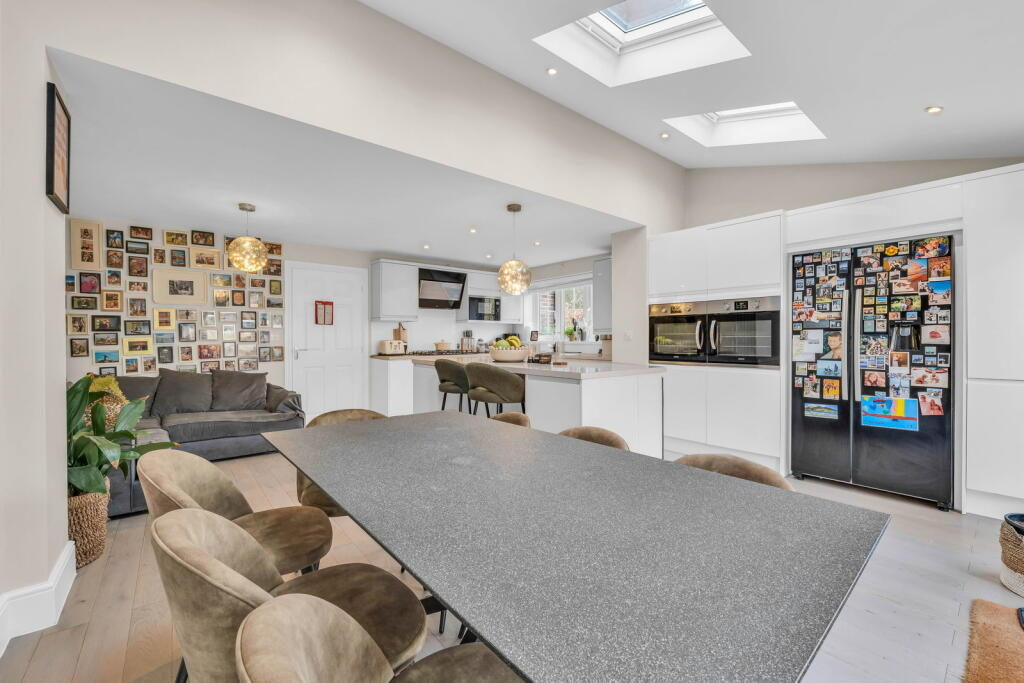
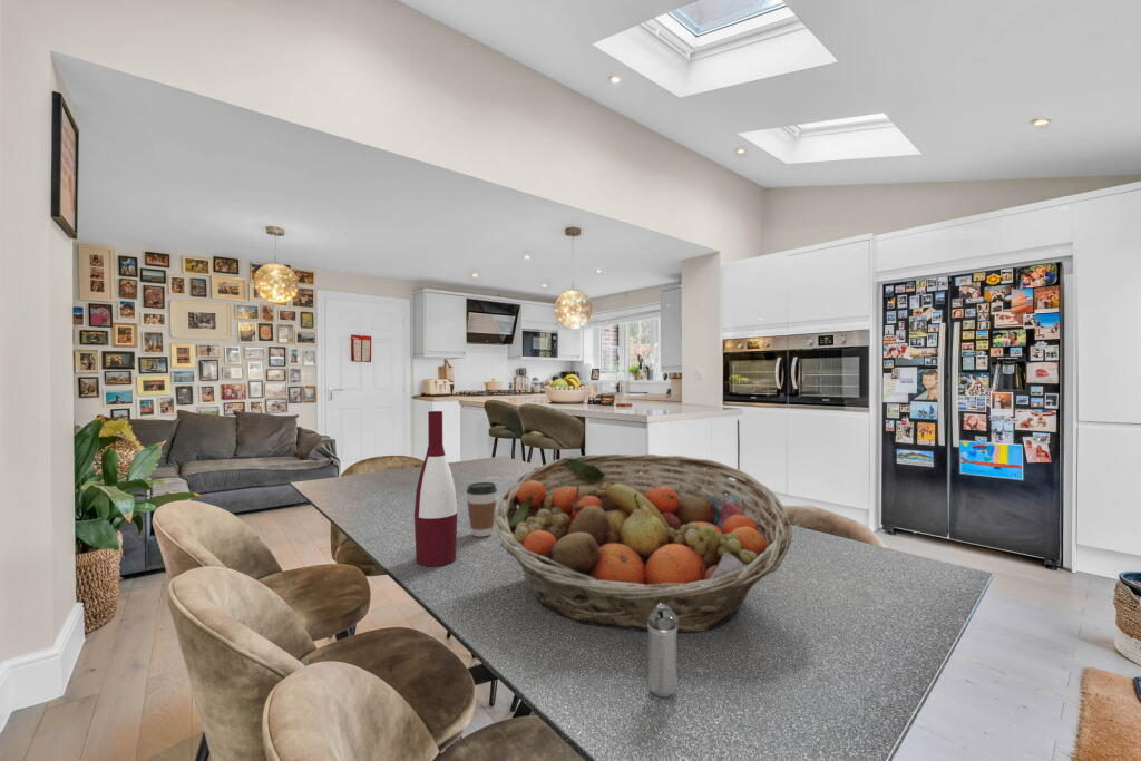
+ shaker [647,603,679,699]
+ fruit basket [494,453,793,634]
+ alcohol [413,410,458,567]
+ coffee cup [465,481,498,538]
